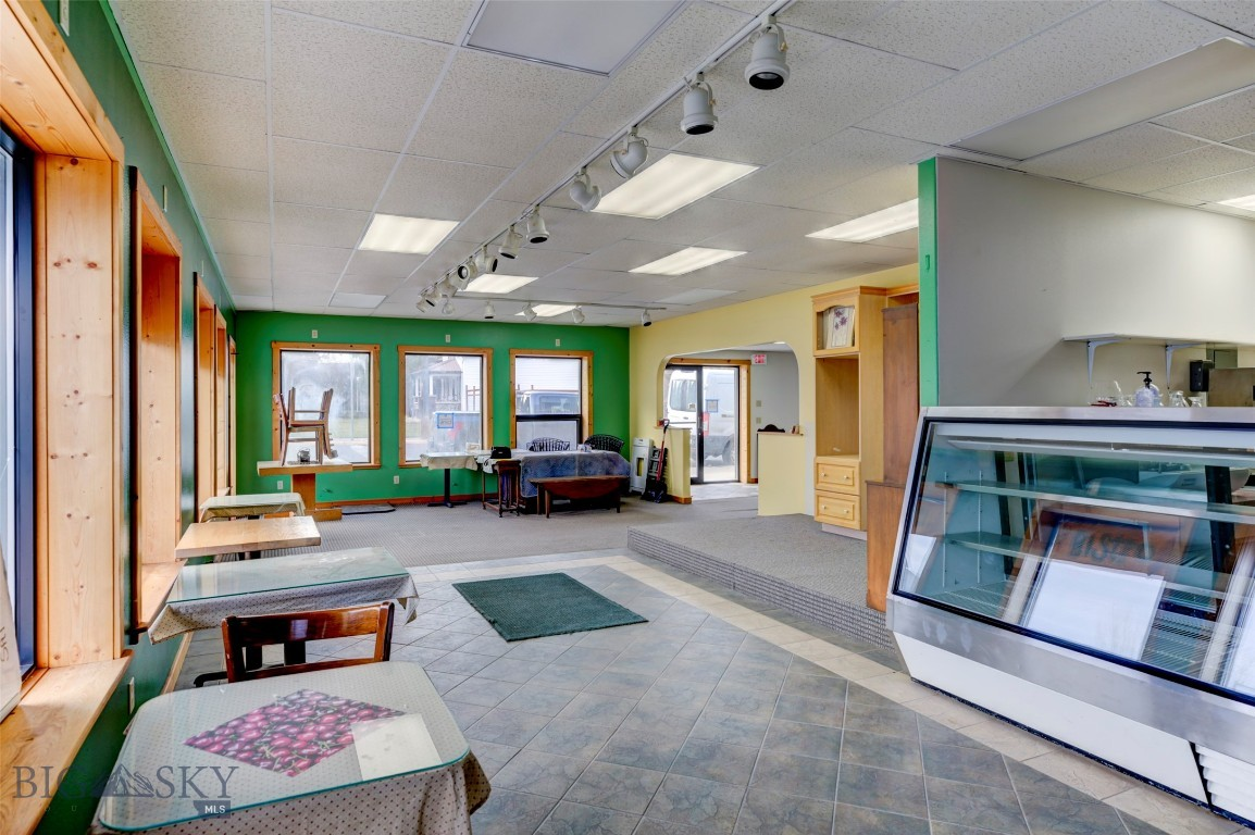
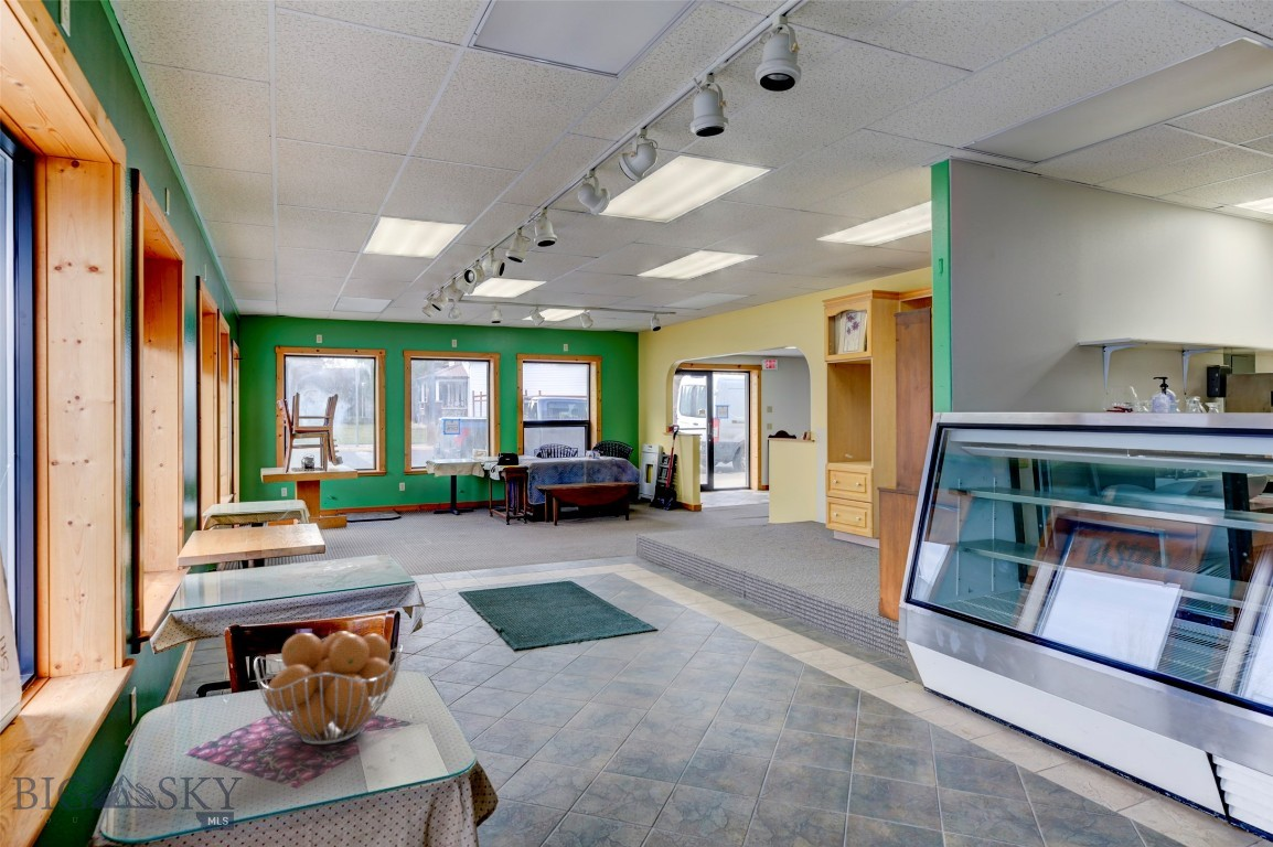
+ fruit basket [253,630,404,746]
